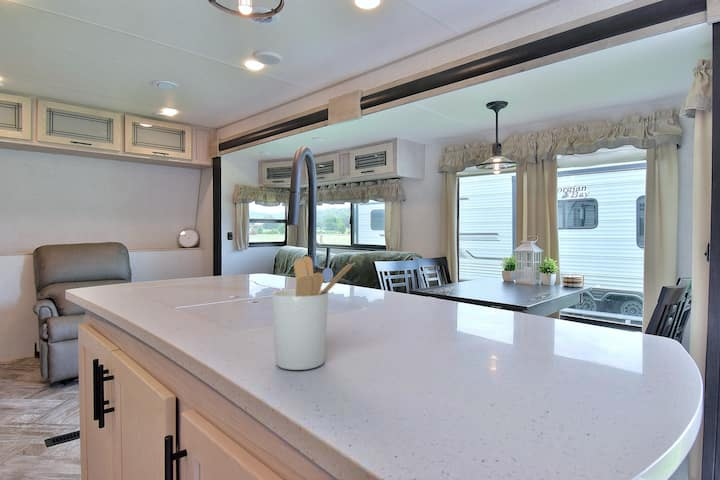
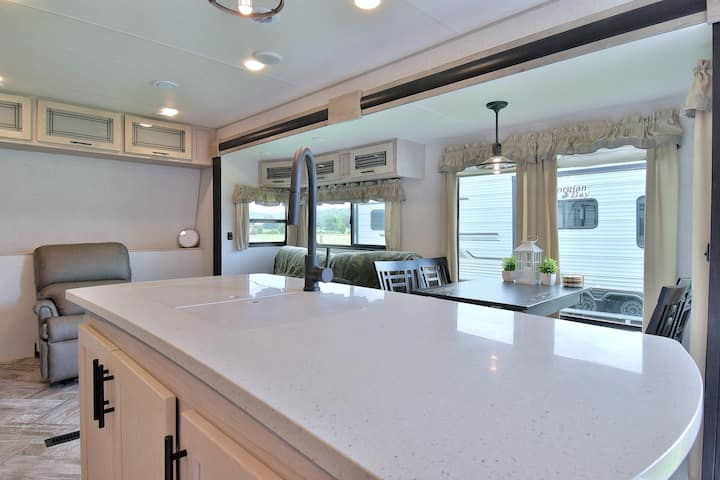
- utensil holder [271,255,356,371]
